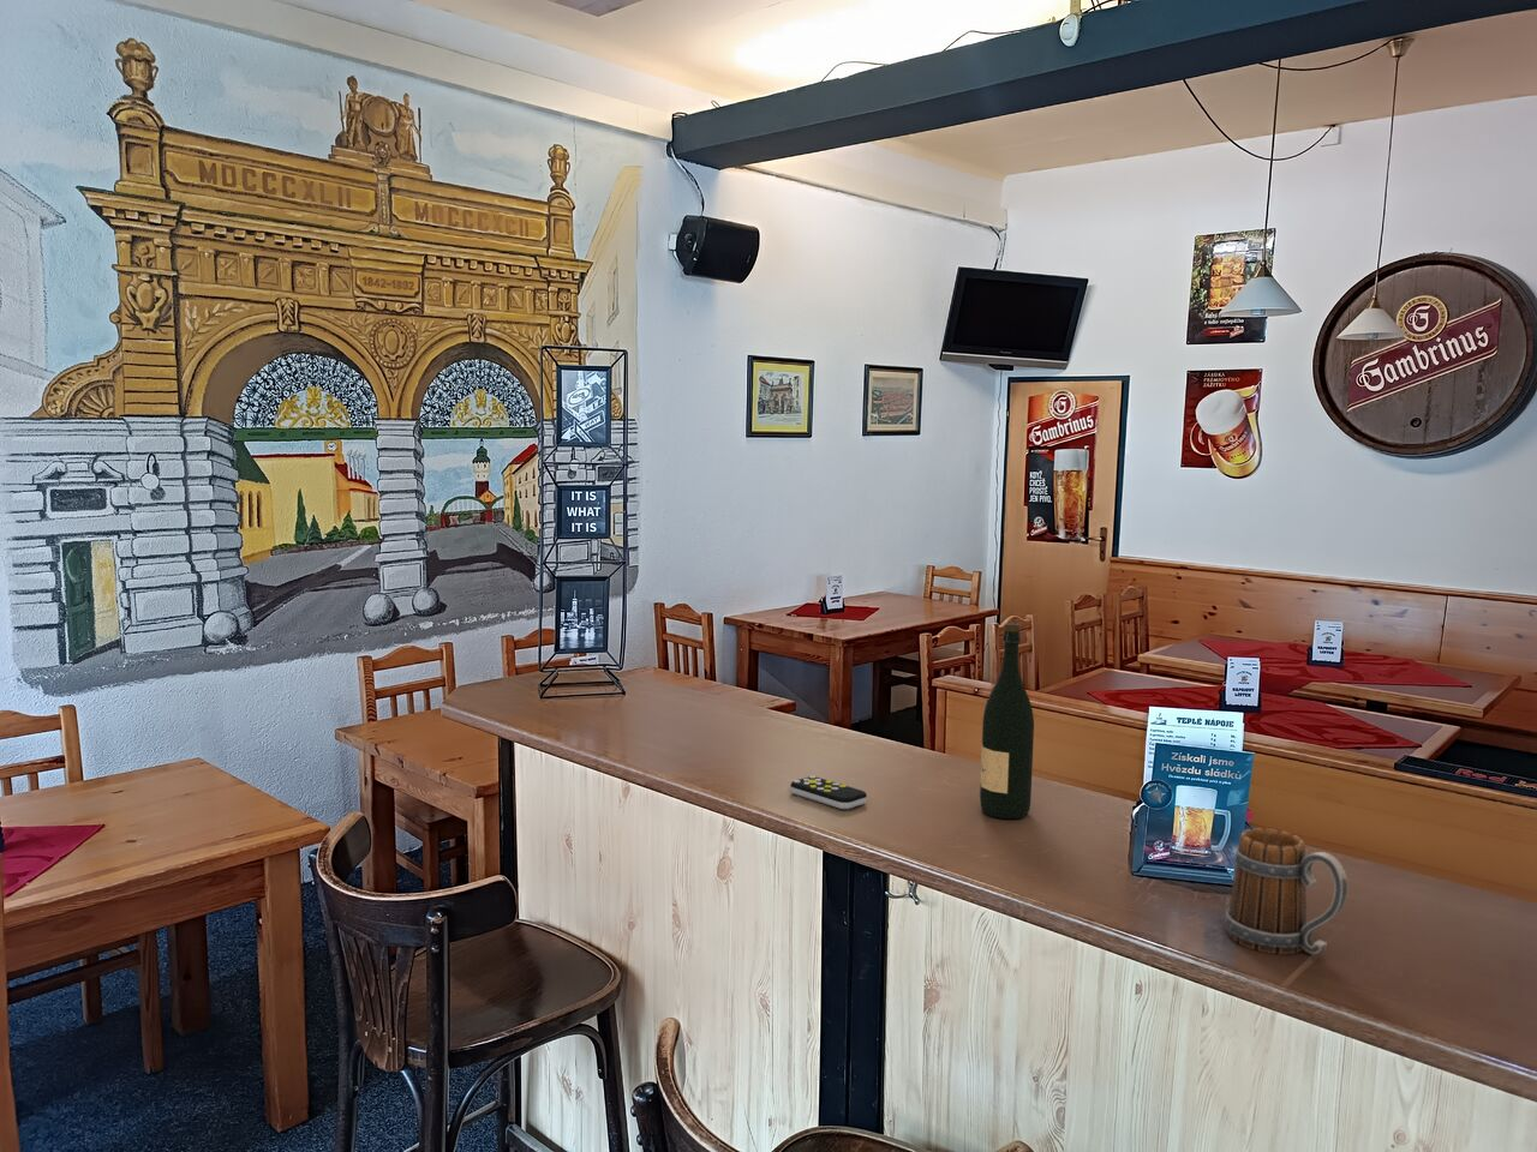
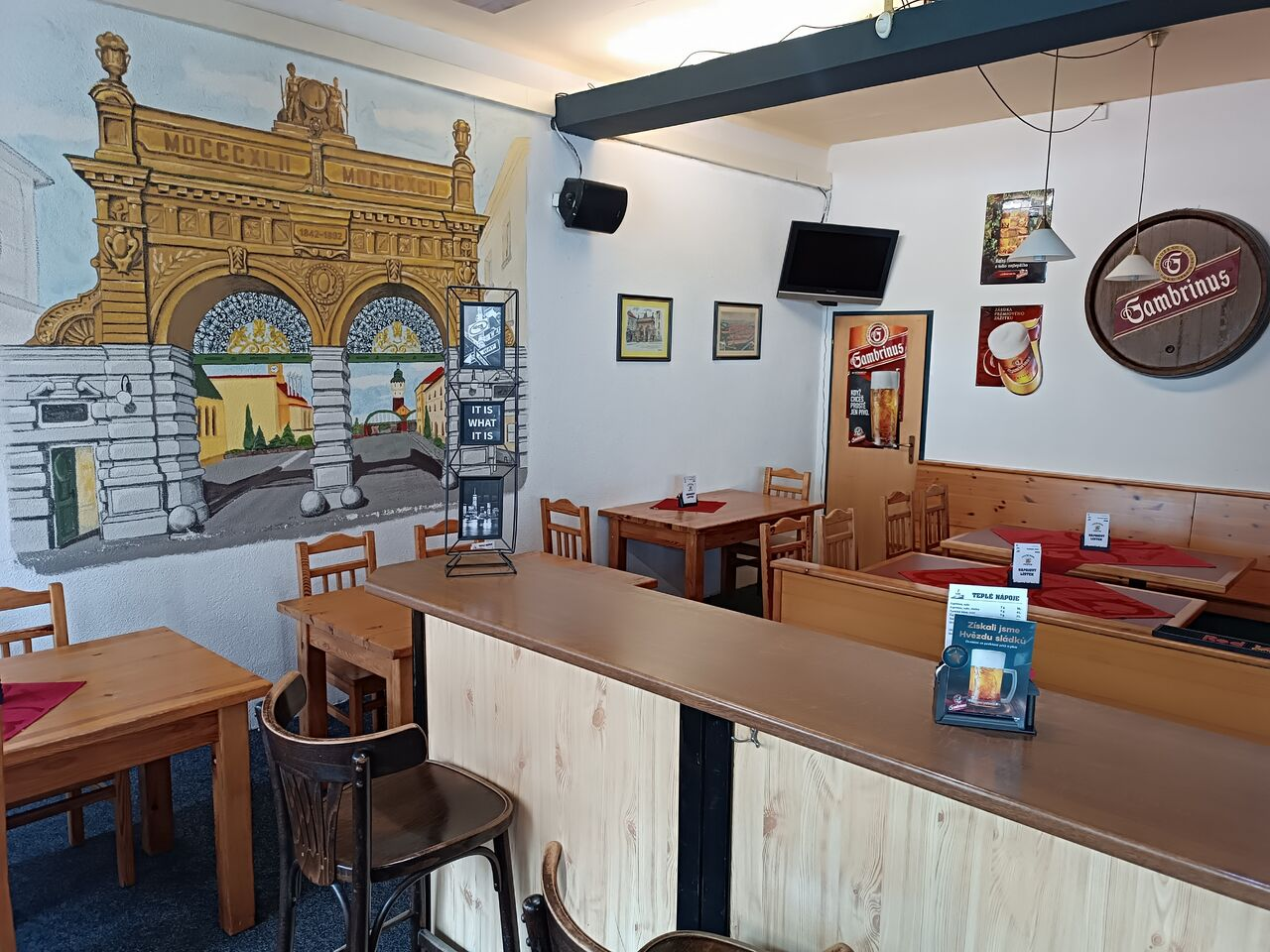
- remote control [789,774,868,810]
- beer mug [1224,826,1348,956]
- wine bottle [979,622,1035,819]
